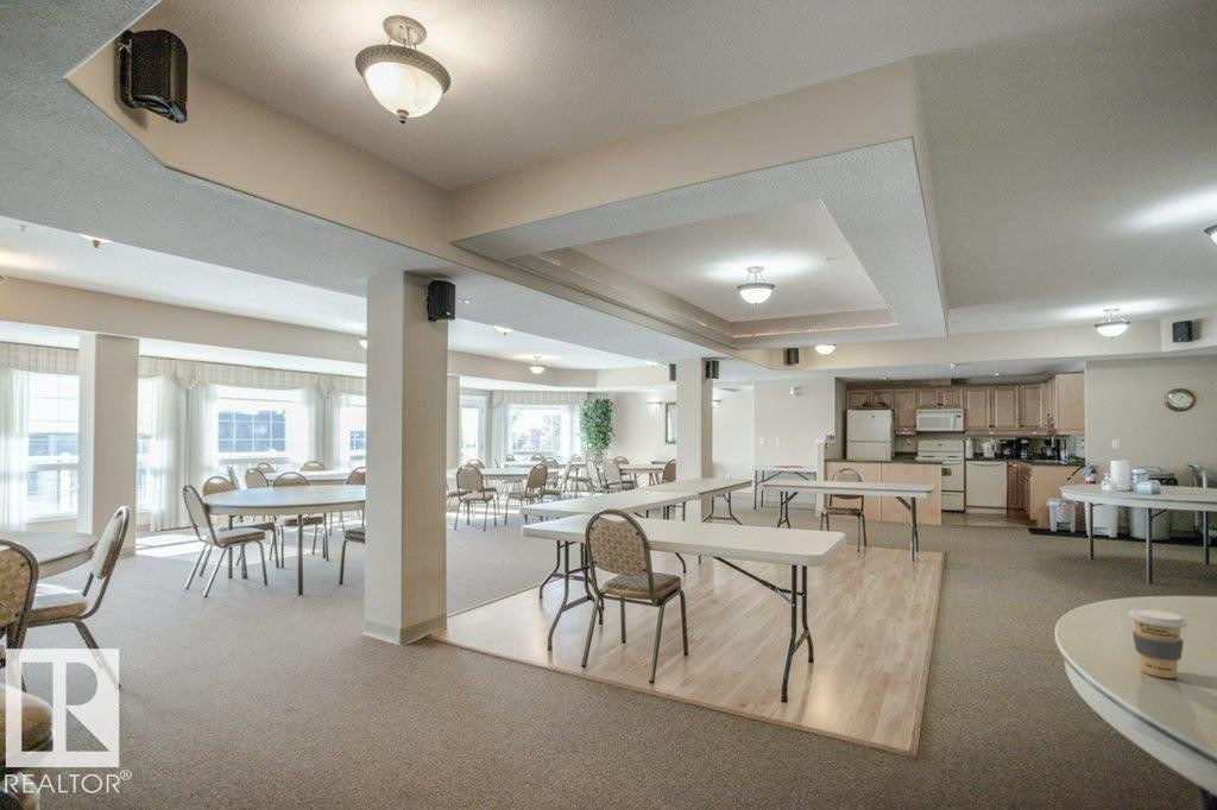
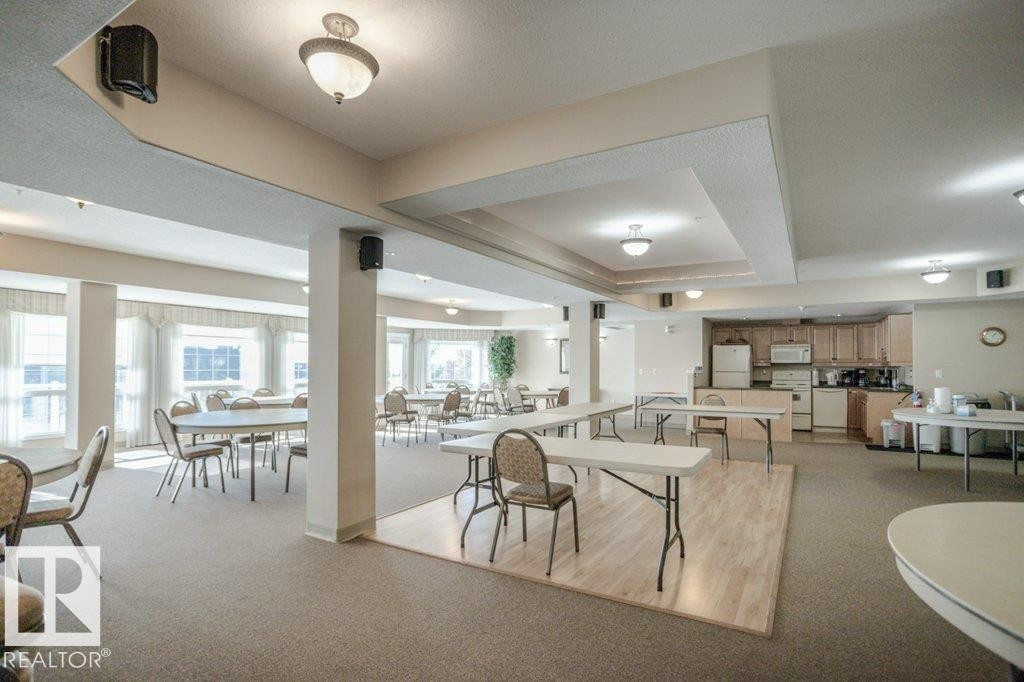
- coffee cup [1127,607,1188,679]
